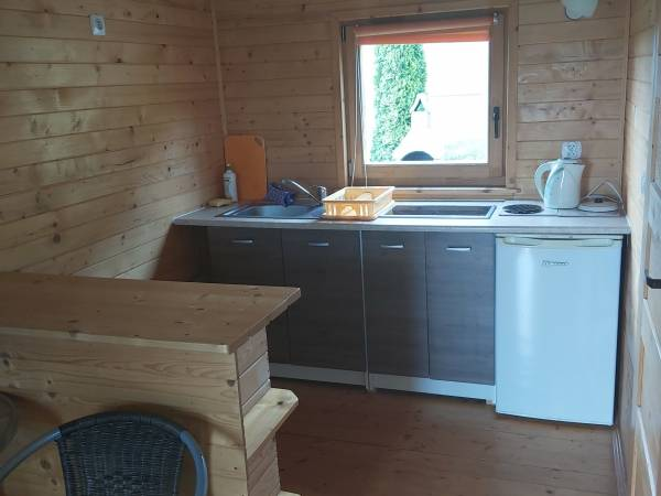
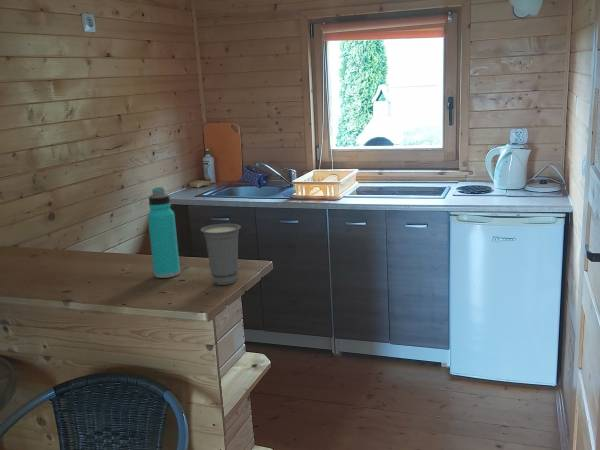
+ cup [200,222,242,286]
+ water bottle [147,186,181,279]
